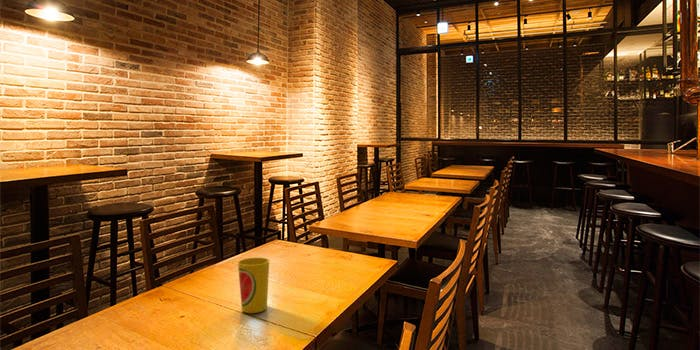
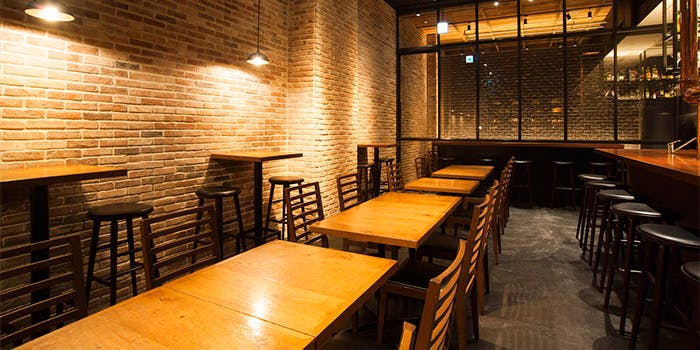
- cup [237,257,270,314]
